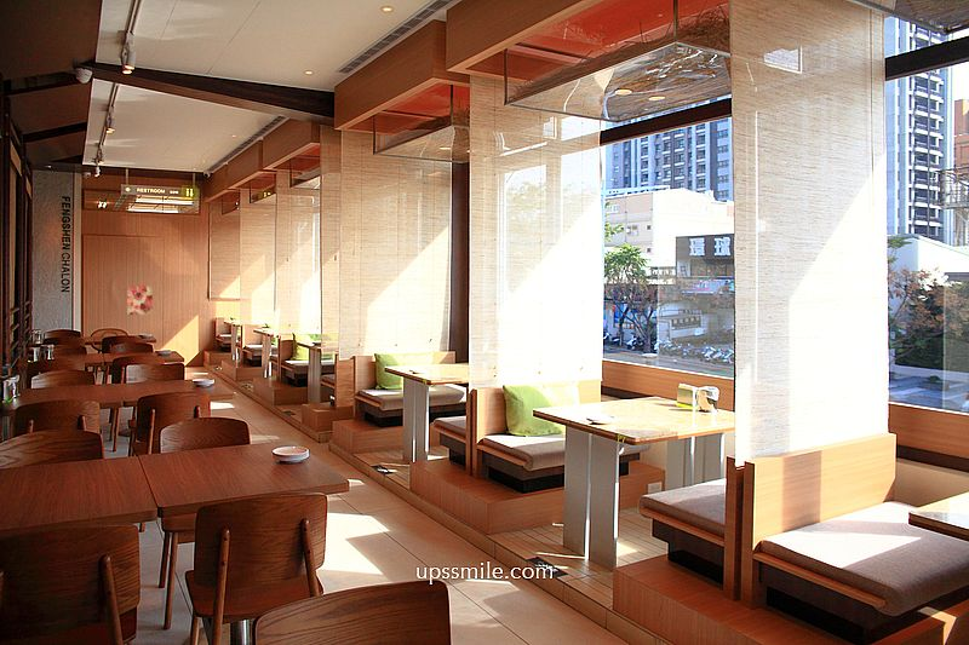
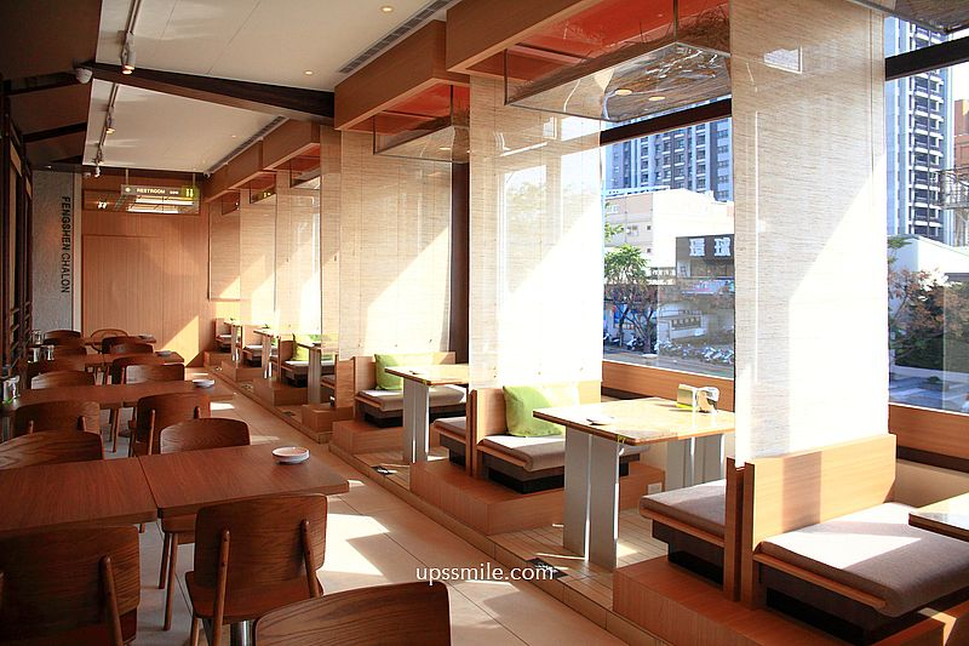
- wall art [126,286,154,316]
